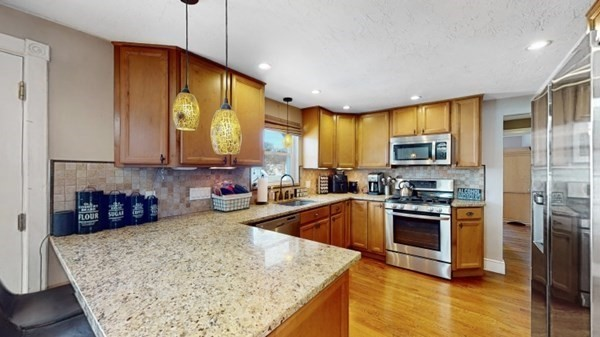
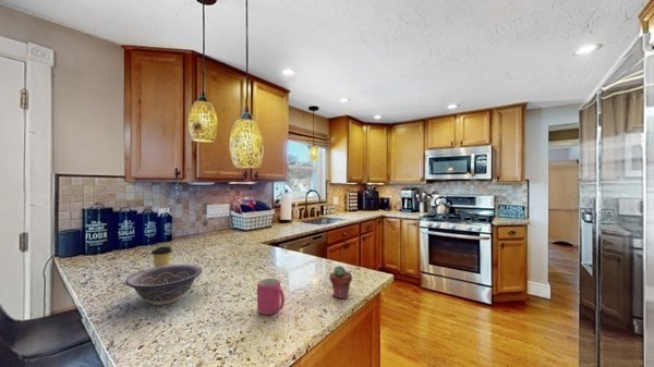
+ potted succulent [328,265,353,299]
+ coffee cup [150,245,173,268]
+ mug [256,278,286,316]
+ decorative bowl [124,264,204,306]
